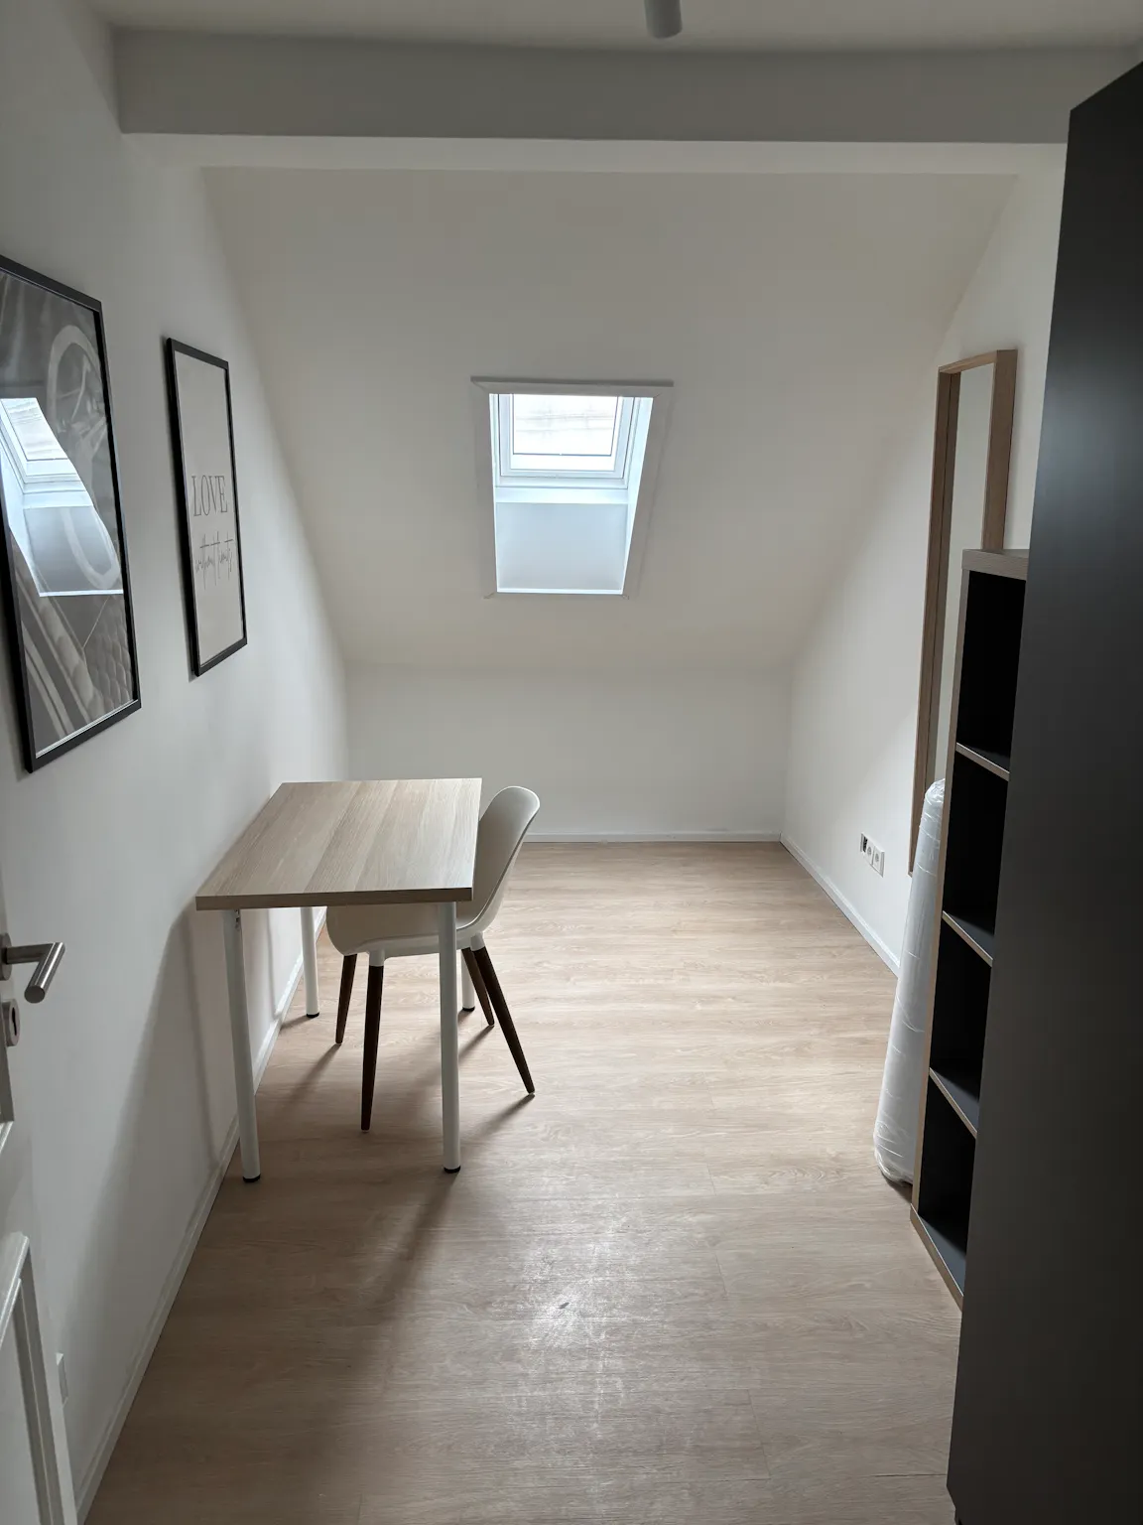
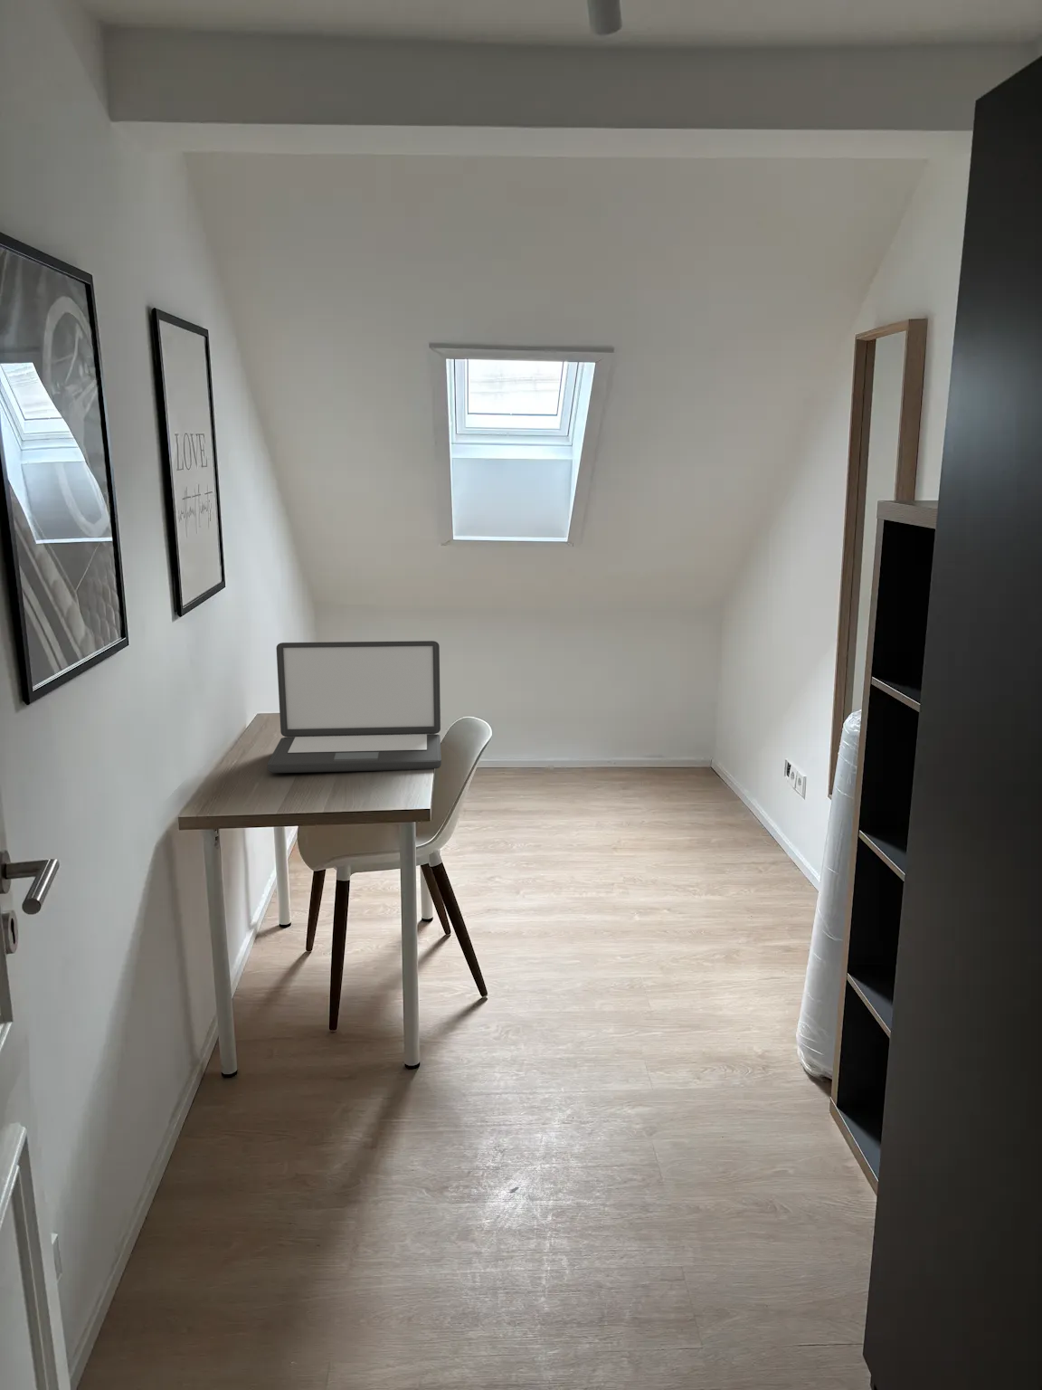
+ laptop [267,640,442,774]
